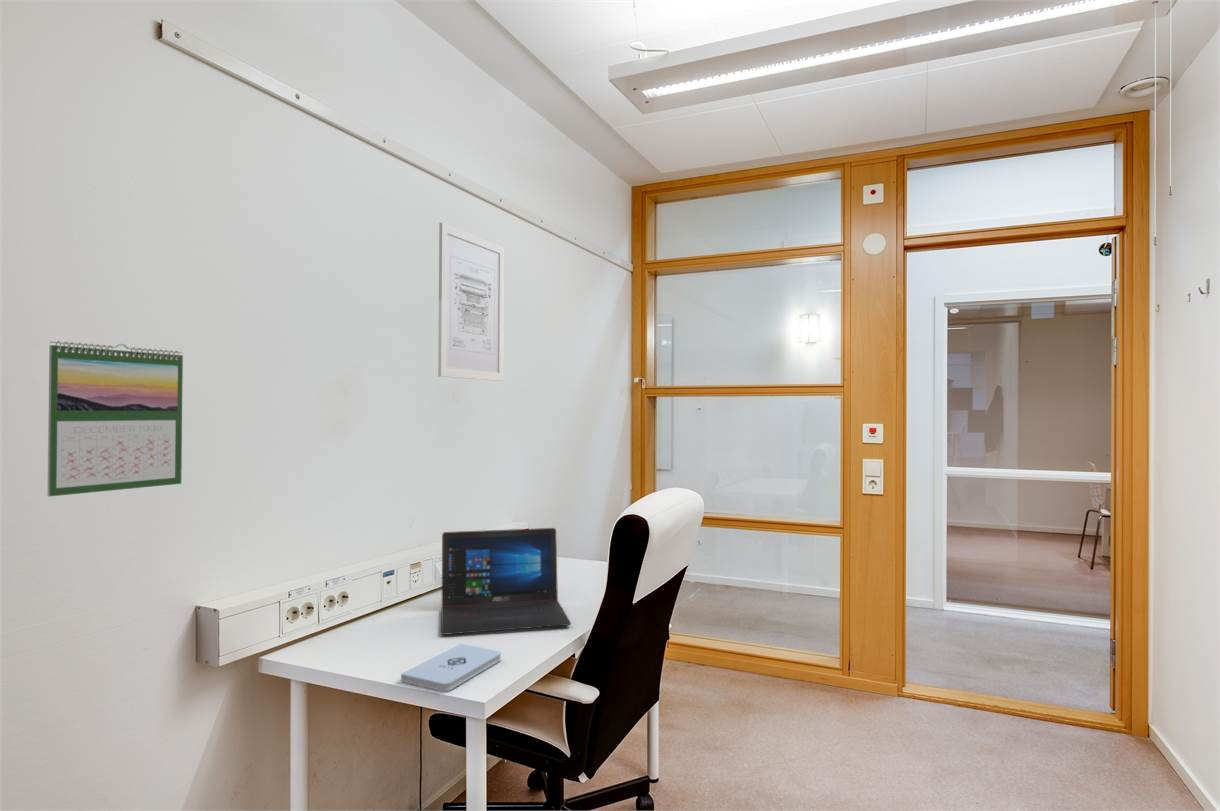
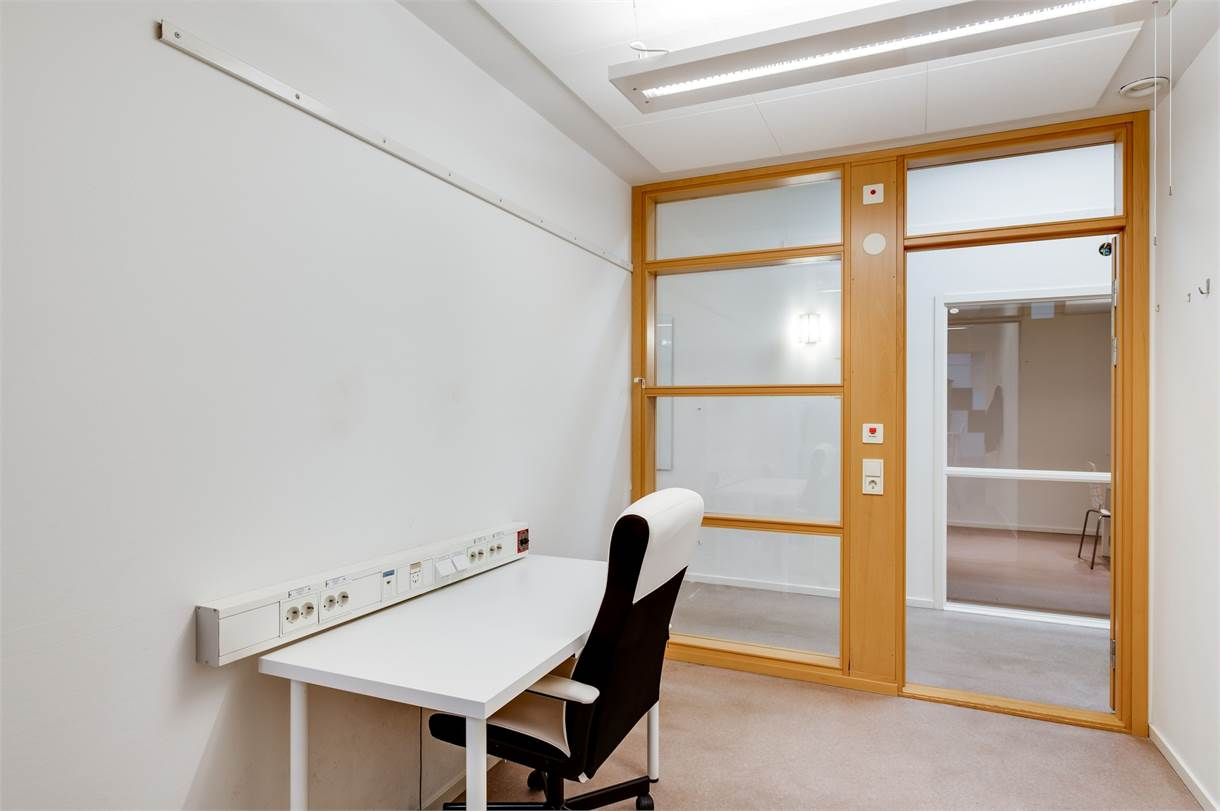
- laptop [440,527,572,636]
- notepad [400,643,502,692]
- calendar [47,340,184,497]
- wall art [437,222,506,382]
